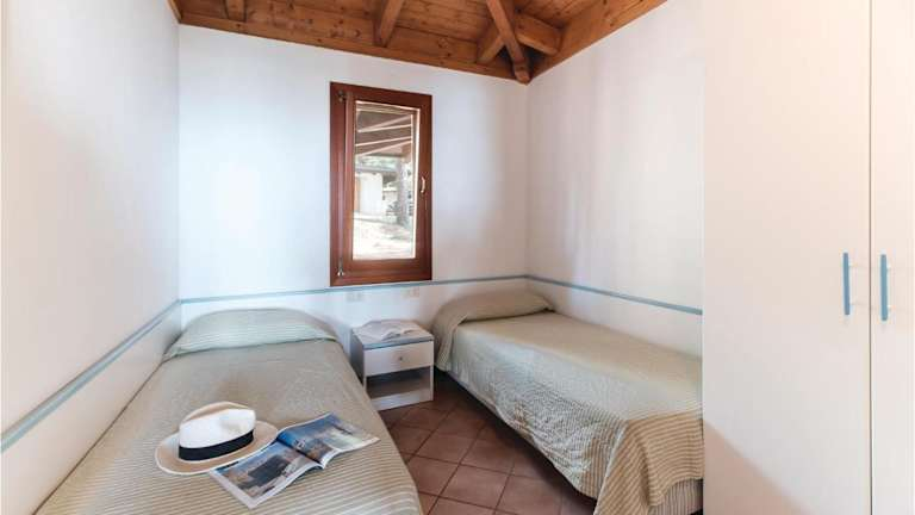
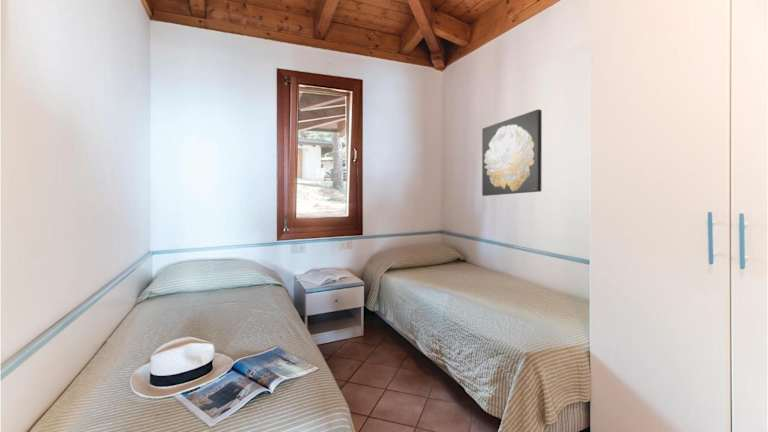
+ wall art [481,108,543,197]
